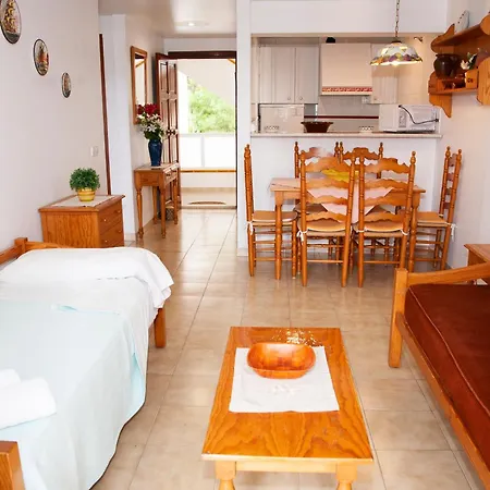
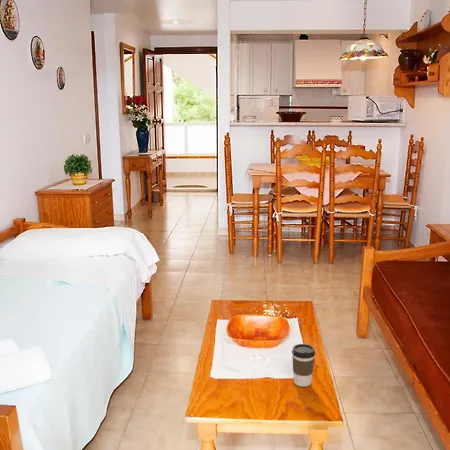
+ coffee cup [291,343,316,388]
